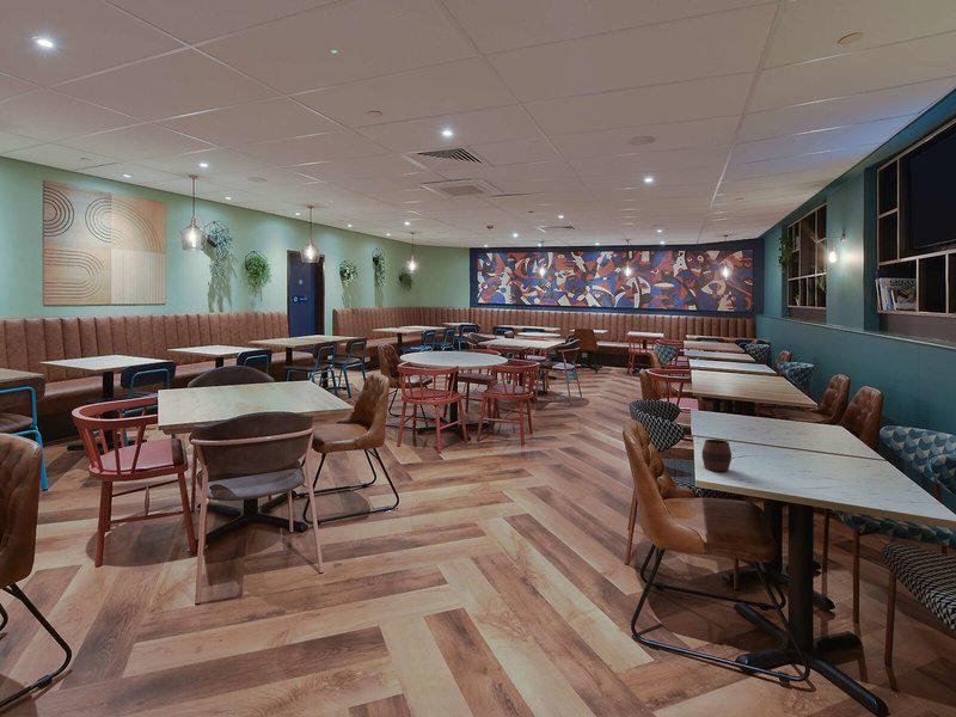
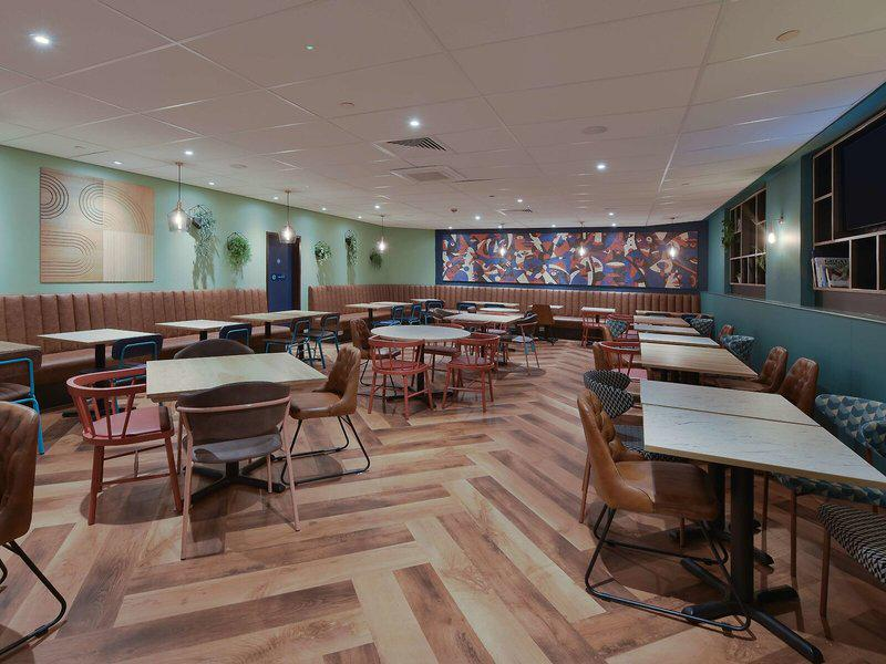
- cup [700,439,733,472]
